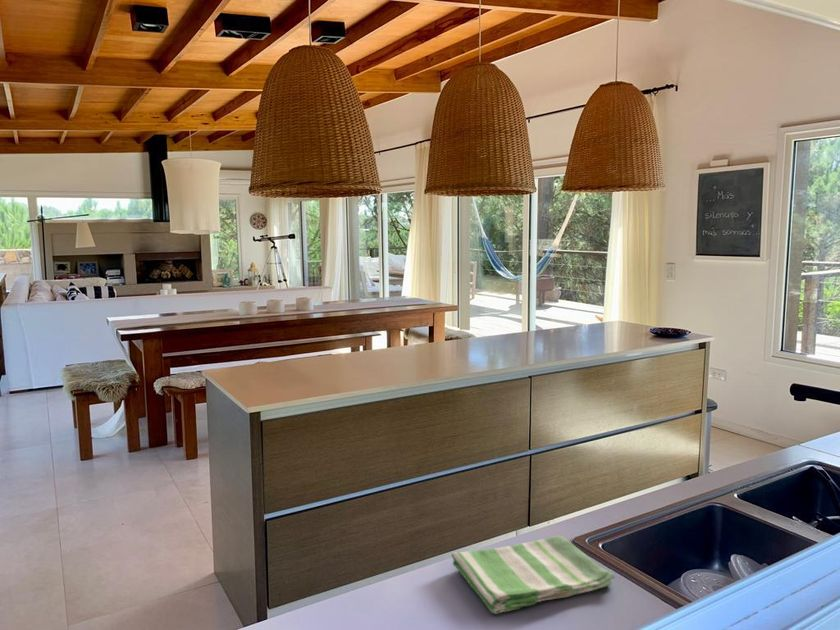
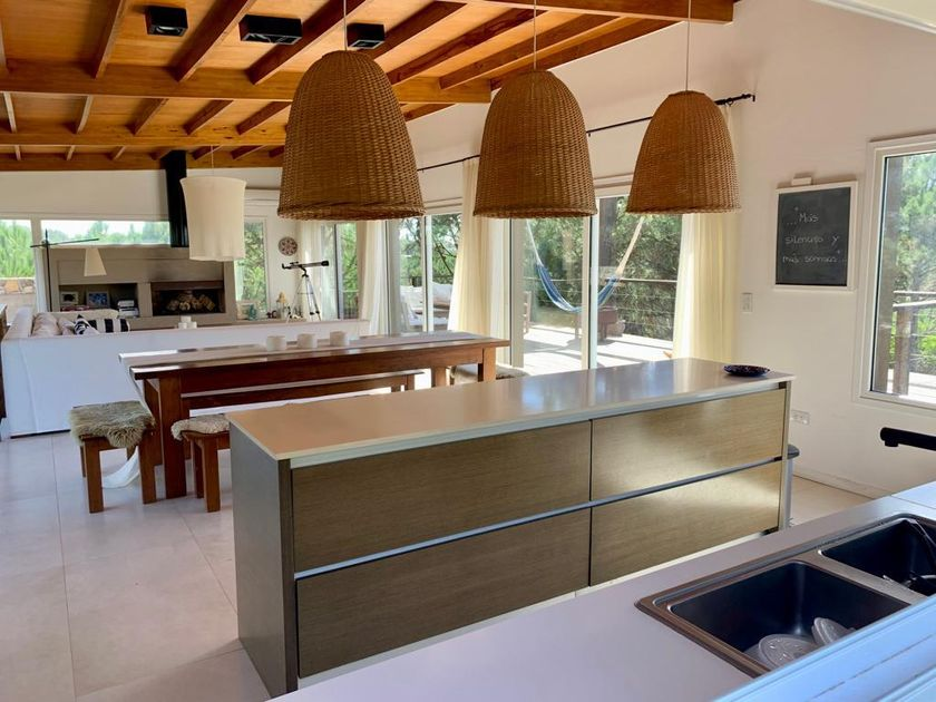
- dish towel [450,535,616,615]
